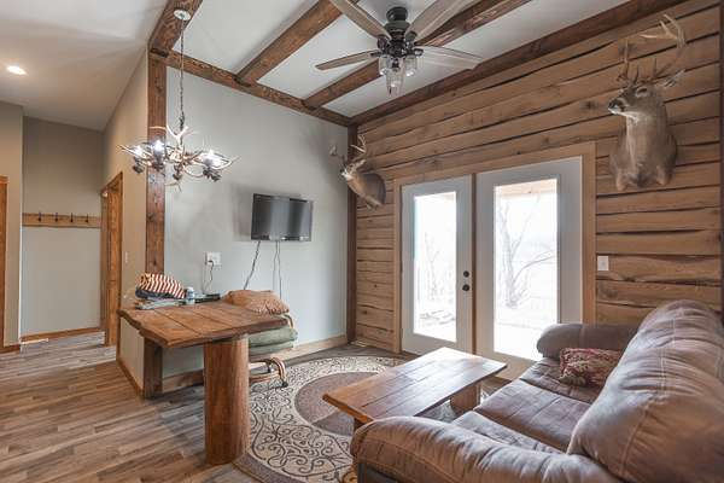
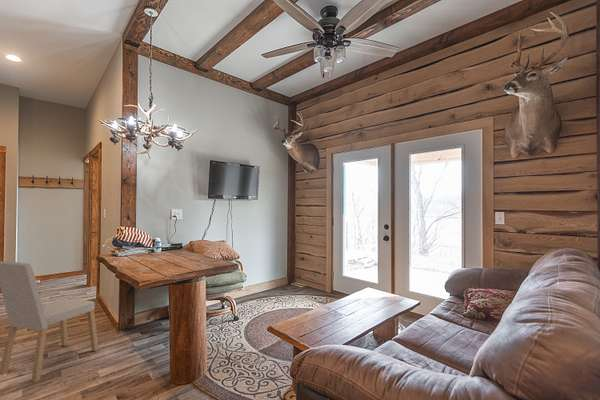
+ dining chair [0,260,100,384]
